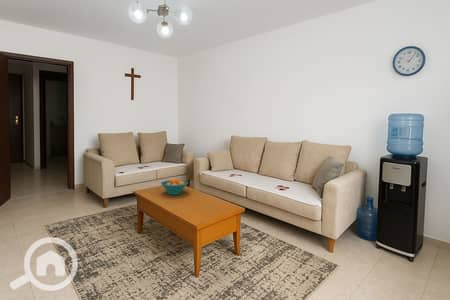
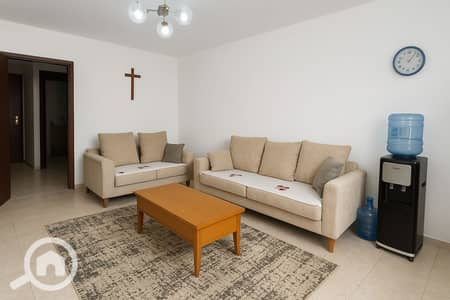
- fruit bowl [160,177,189,196]
